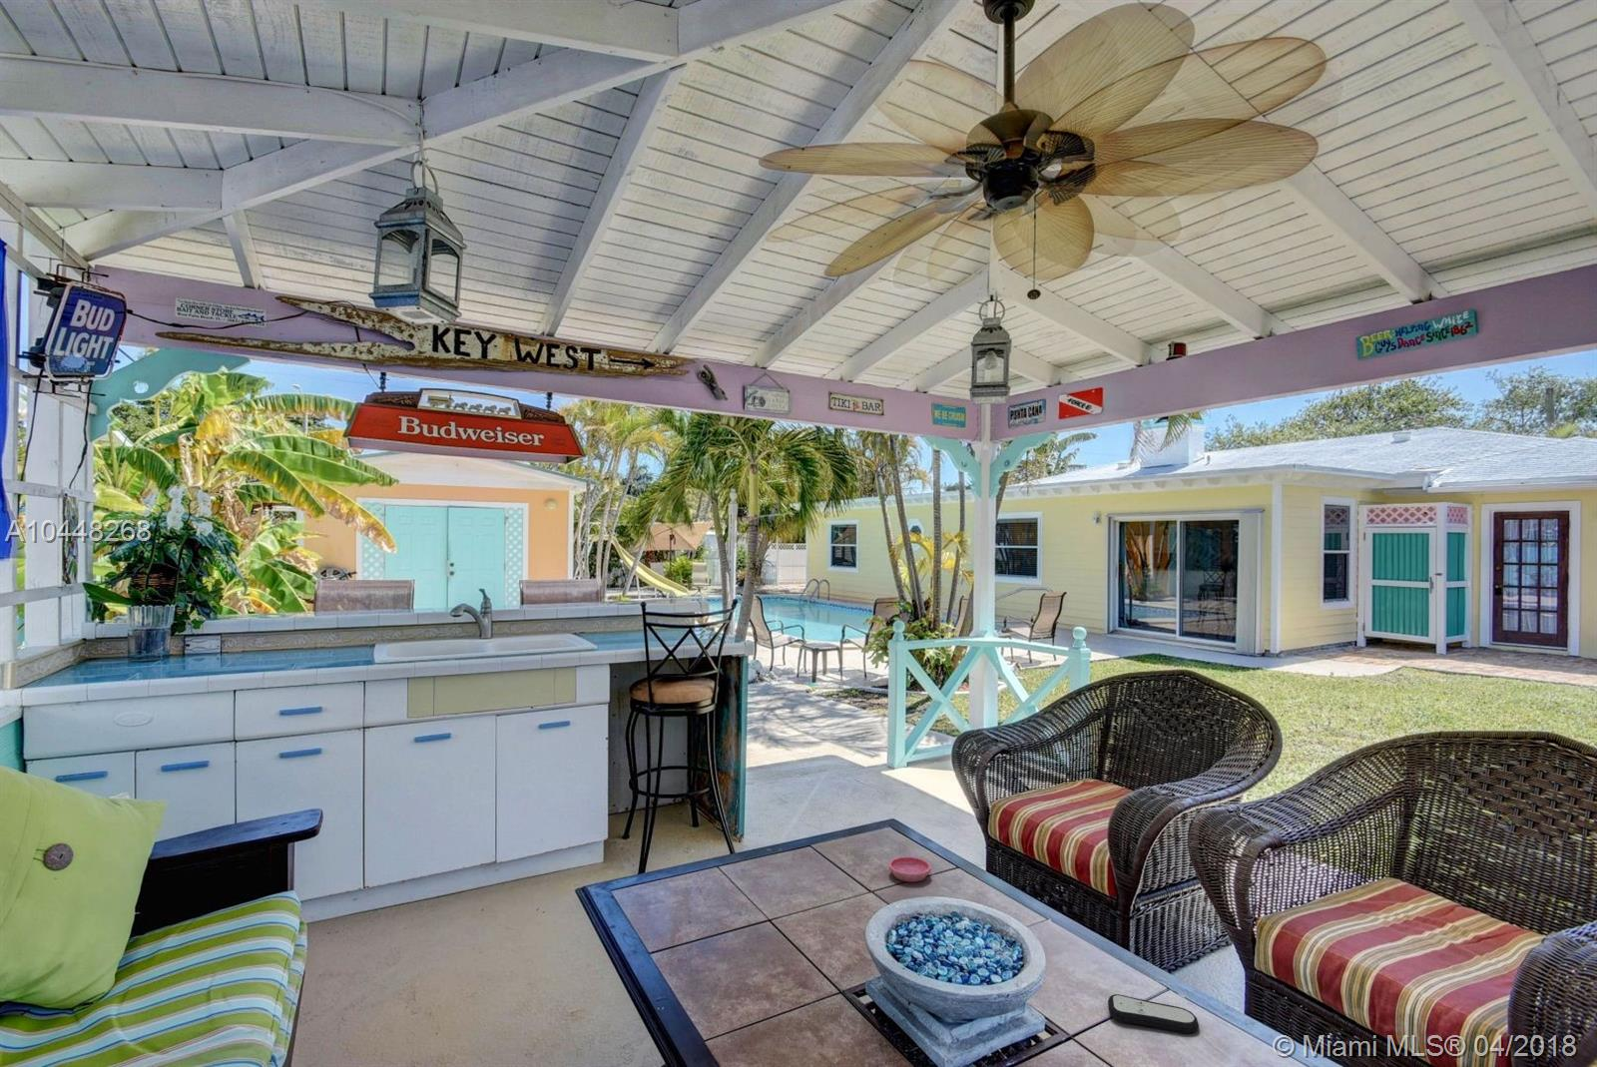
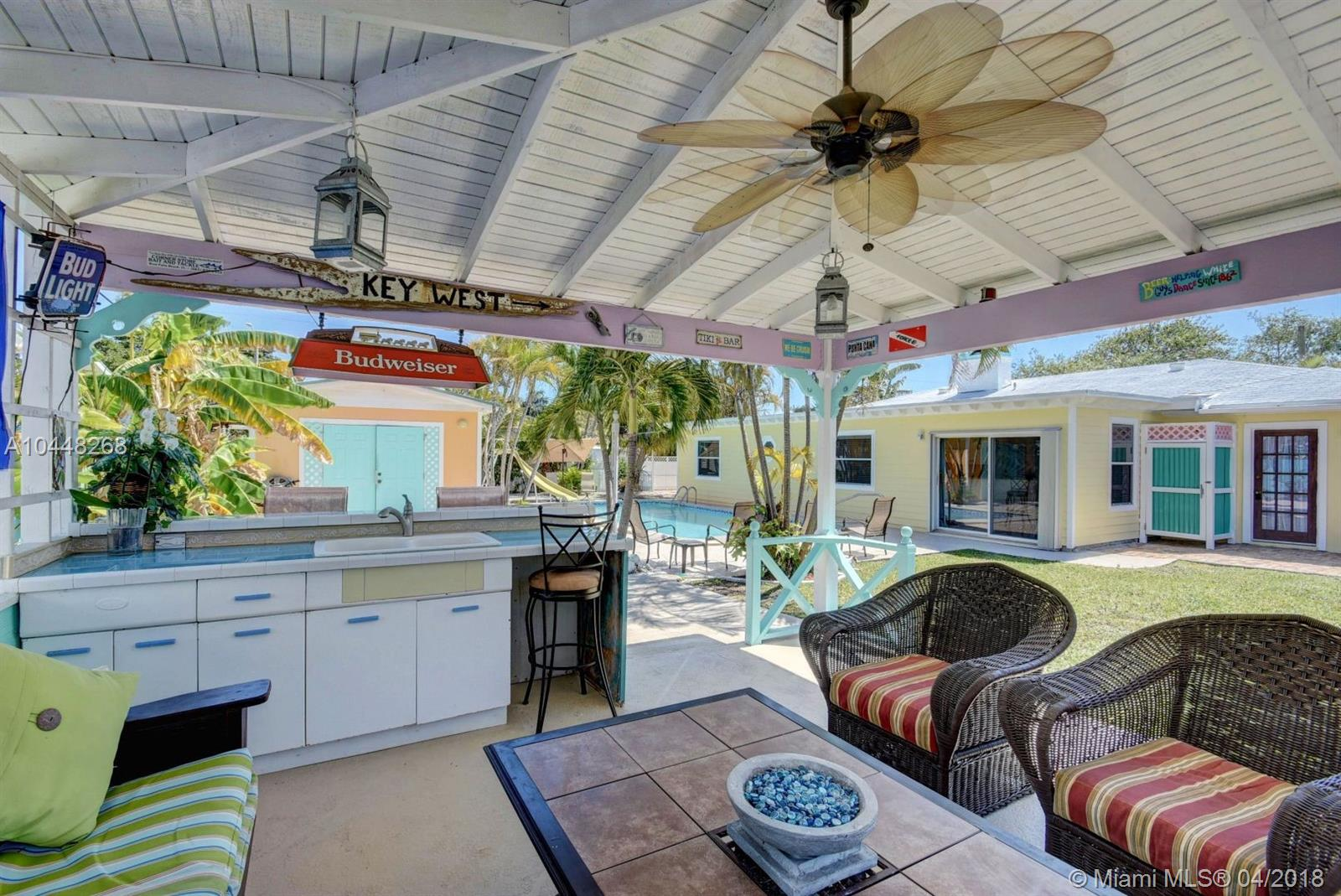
- remote control [1106,993,1199,1035]
- saucer [887,855,932,882]
